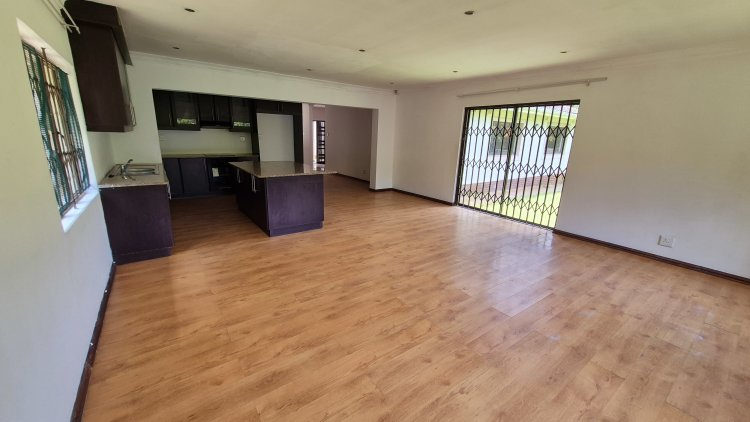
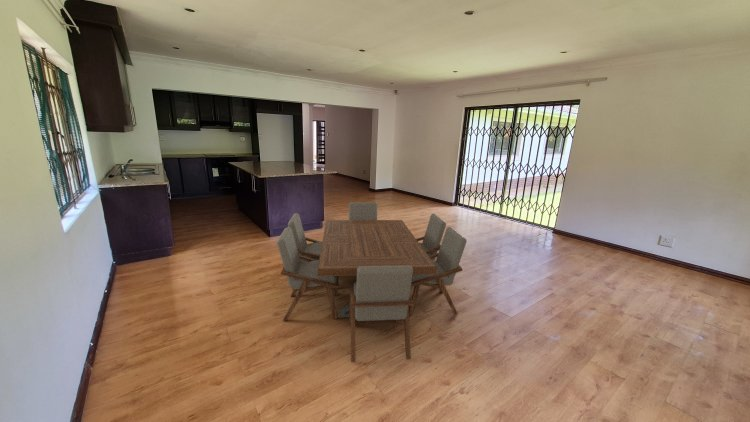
+ dining table [276,201,468,363]
